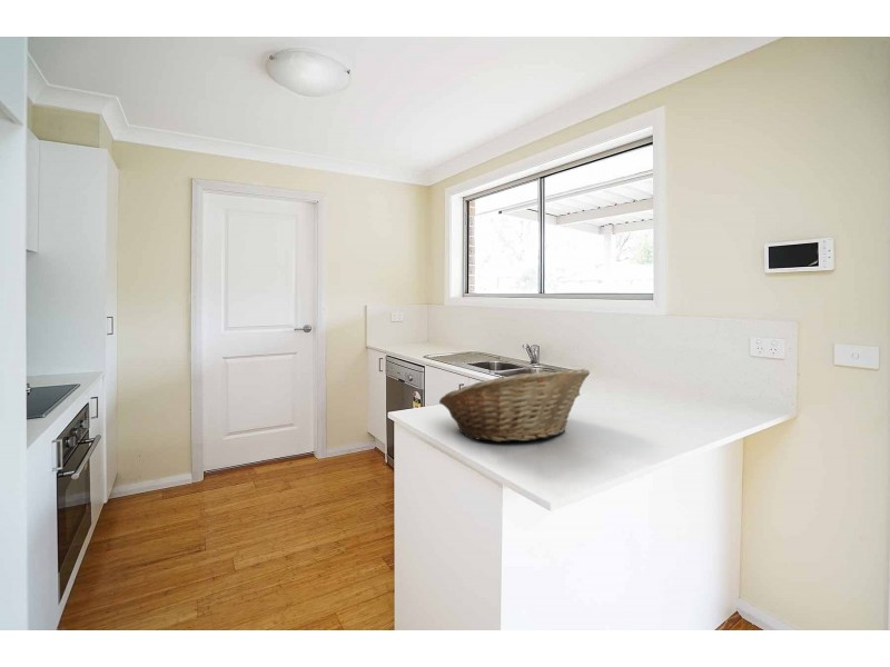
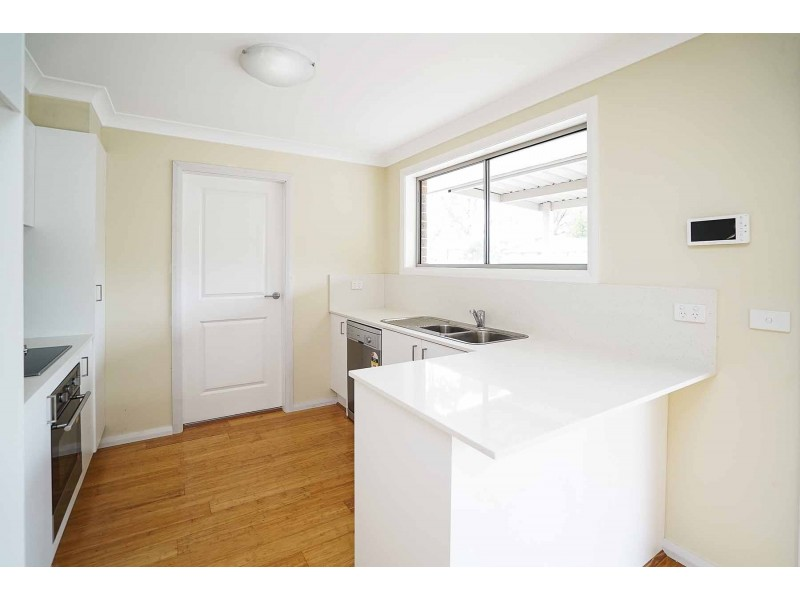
- fruit basket [438,368,591,442]
